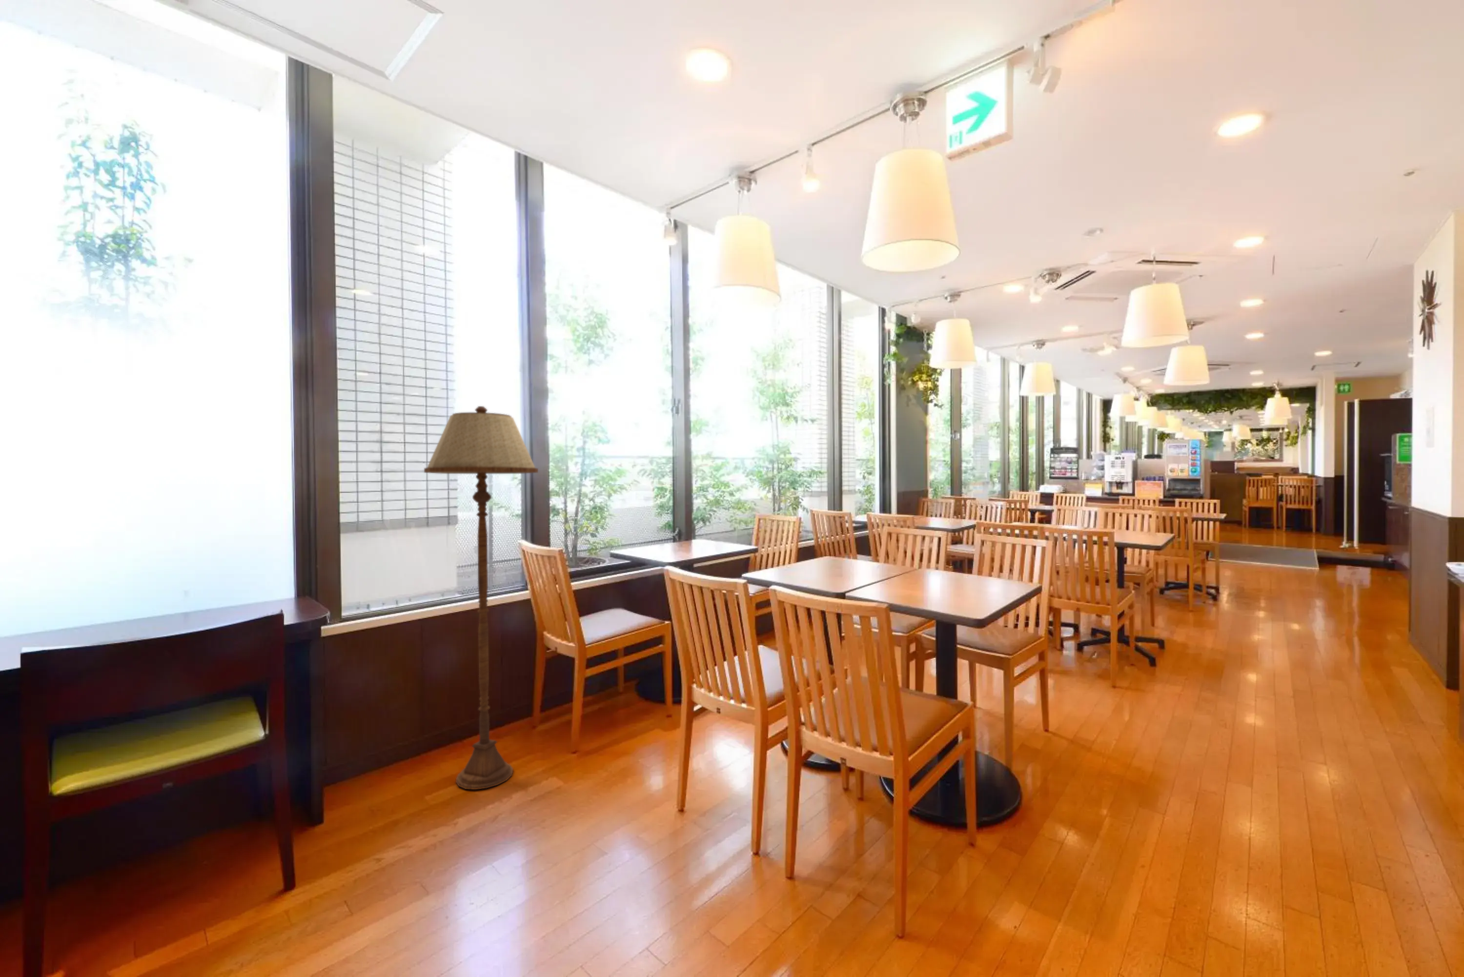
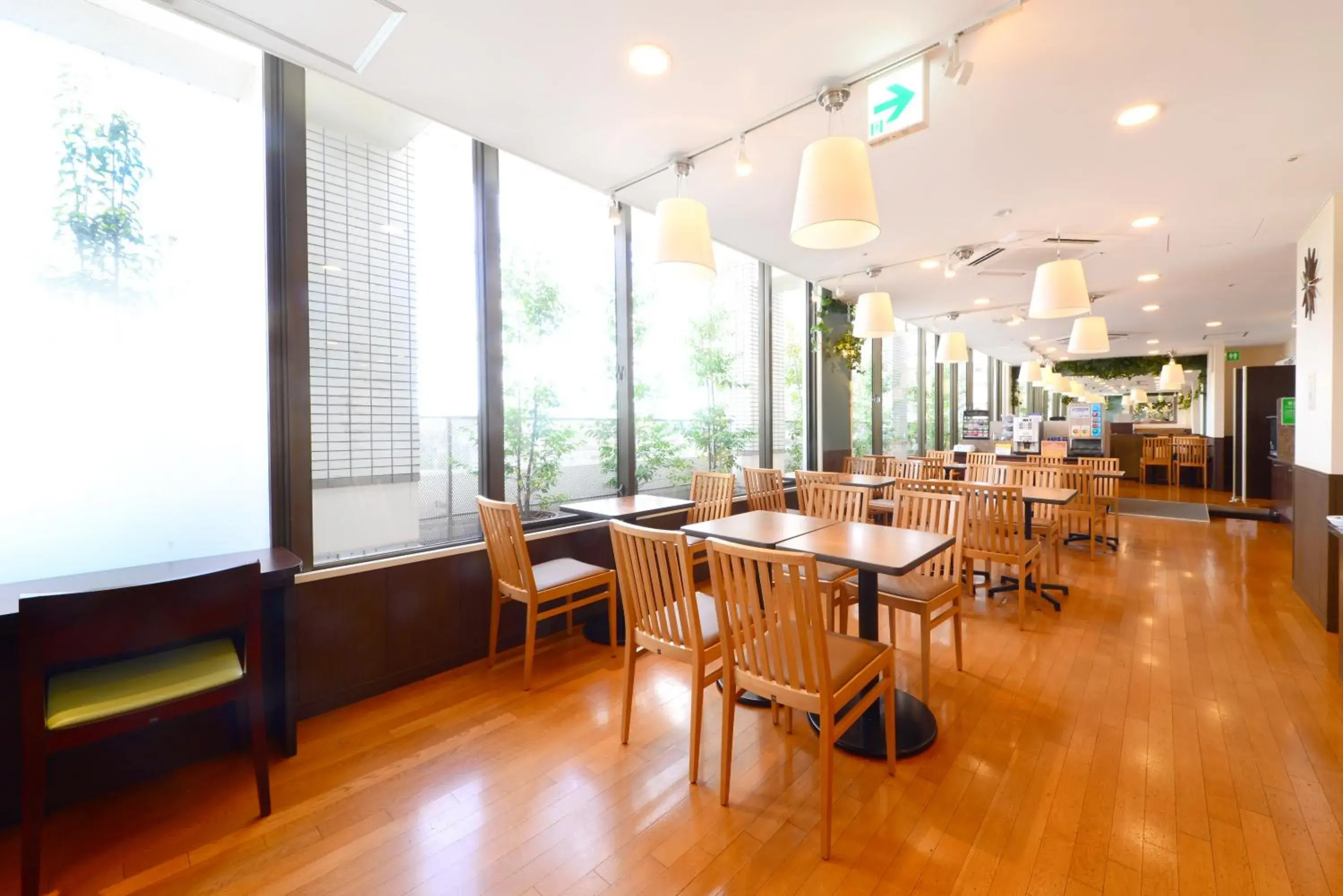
- floor lamp [424,406,539,791]
